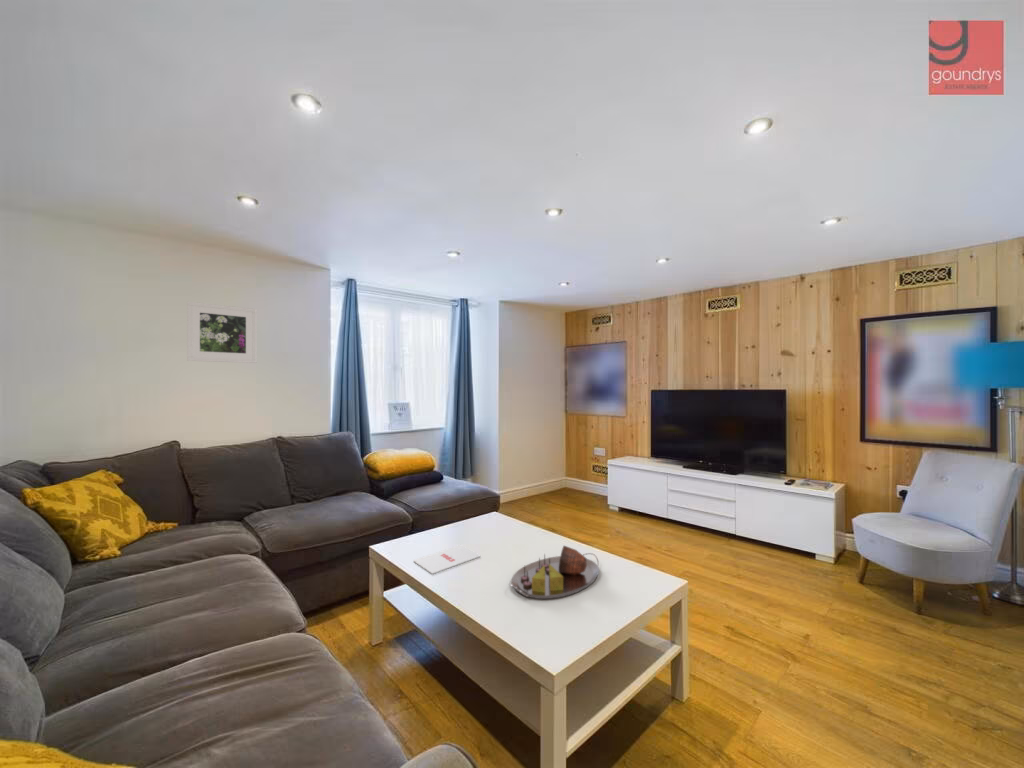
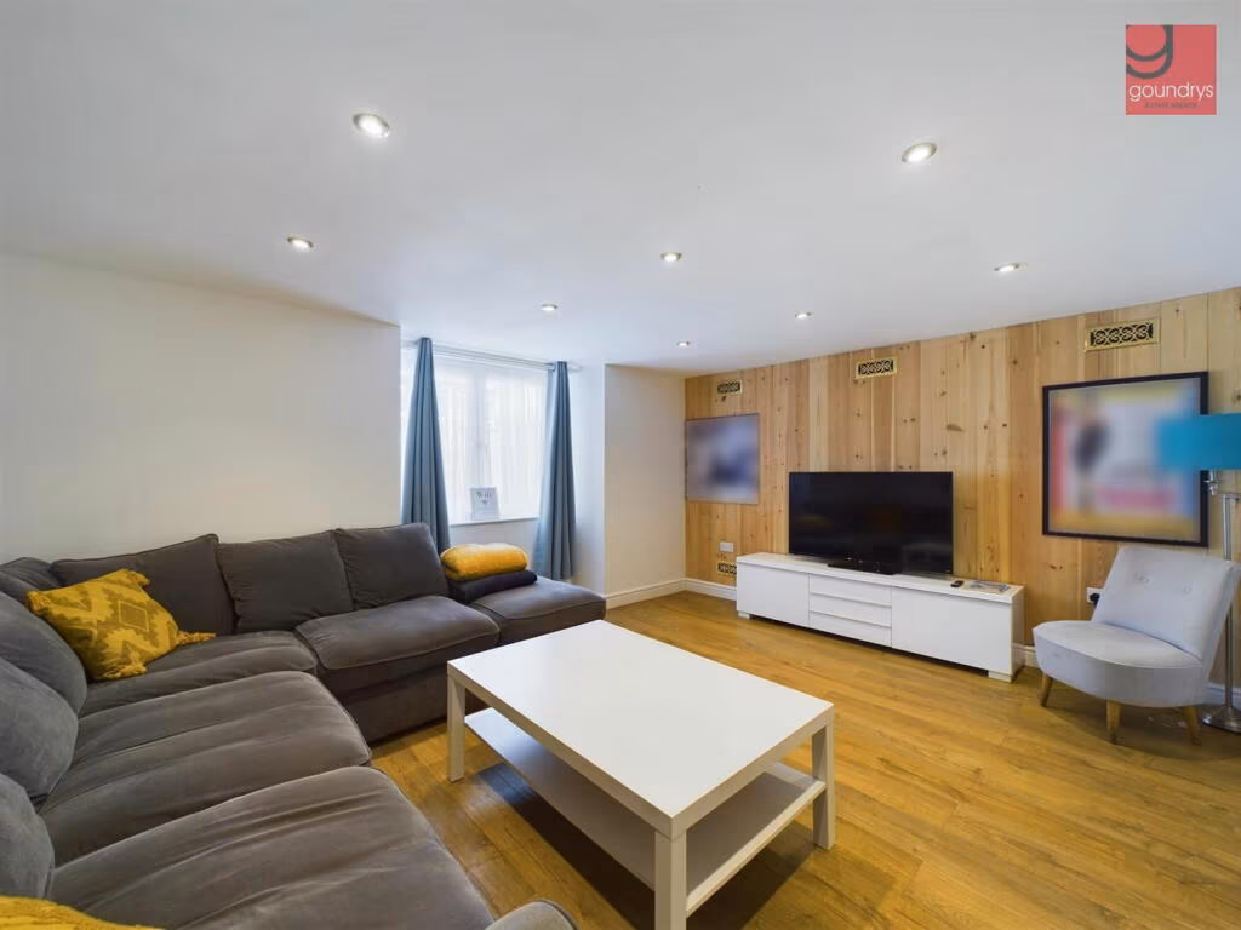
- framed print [186,301,258,364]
- magazine [413,544,481,575]
- serving tray [508,545,600,600]
